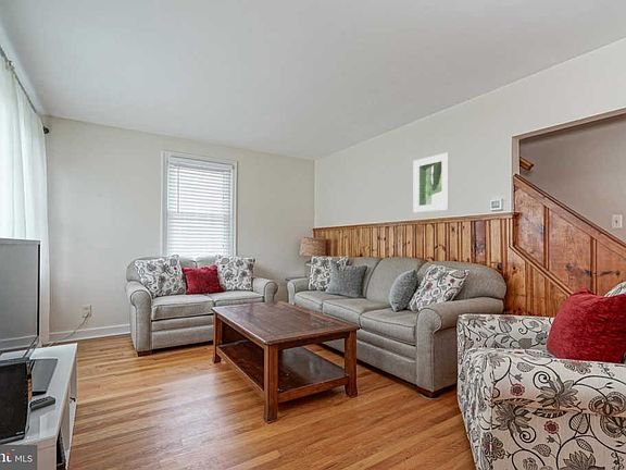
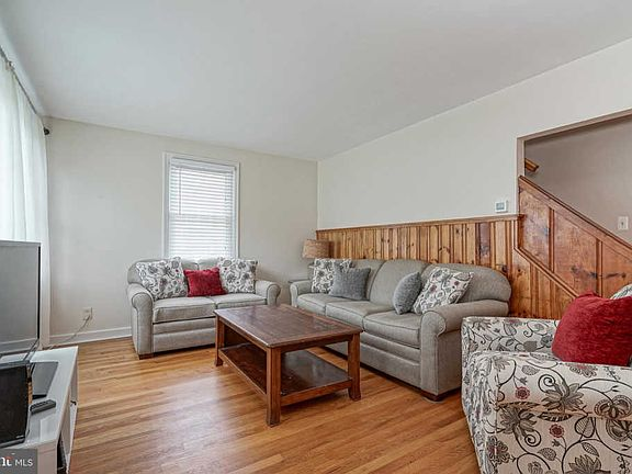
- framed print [413,151,450,213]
